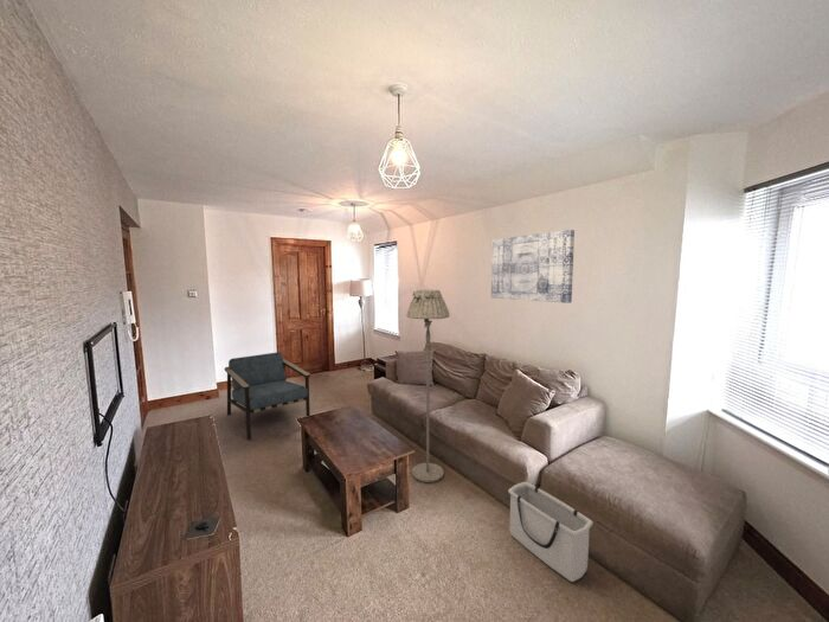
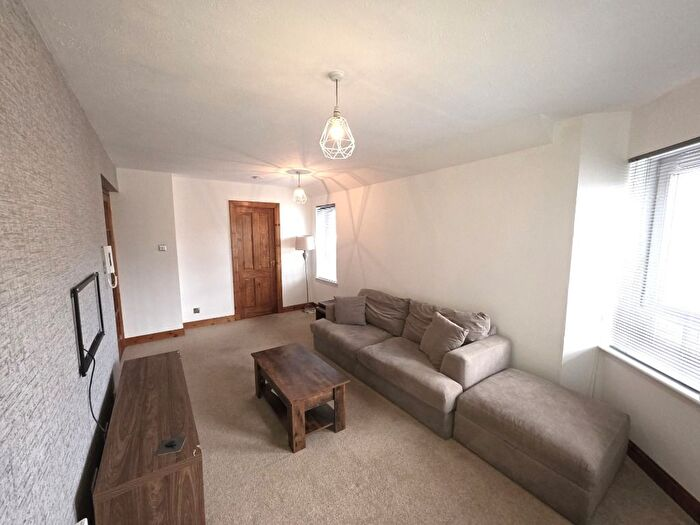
- floor lamp [406,288,451,483]
- storage bin [507,481,595,583]
- wall art [490,229,576,304]
- armchair [224,351,311,441]
